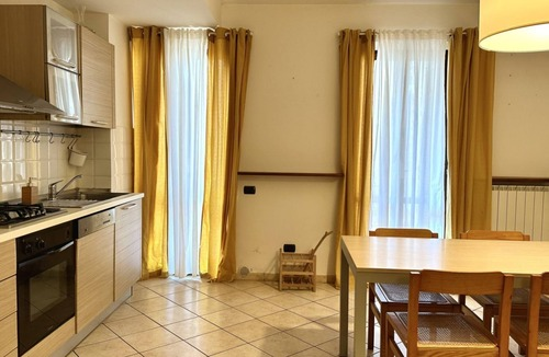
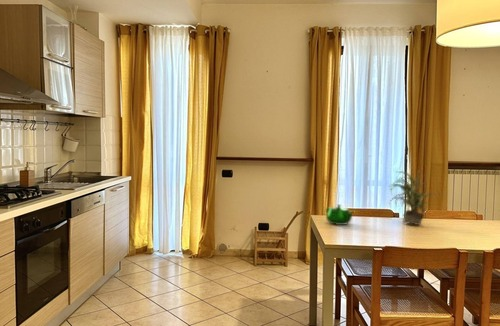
+ teapot [325,203,355,226]
+ potted plant [387,170,438,226]
